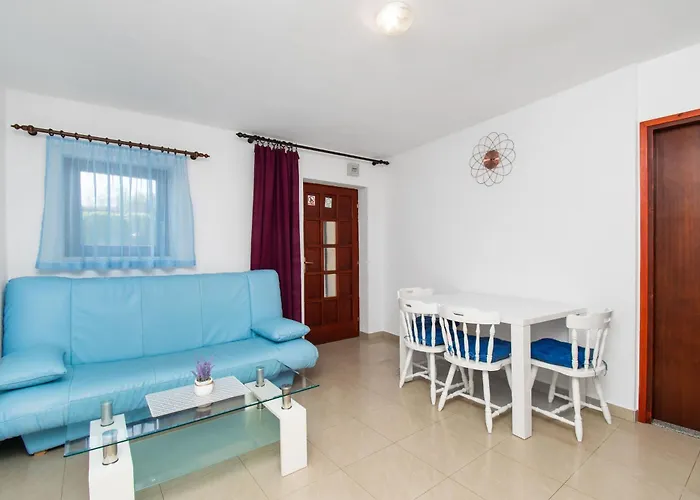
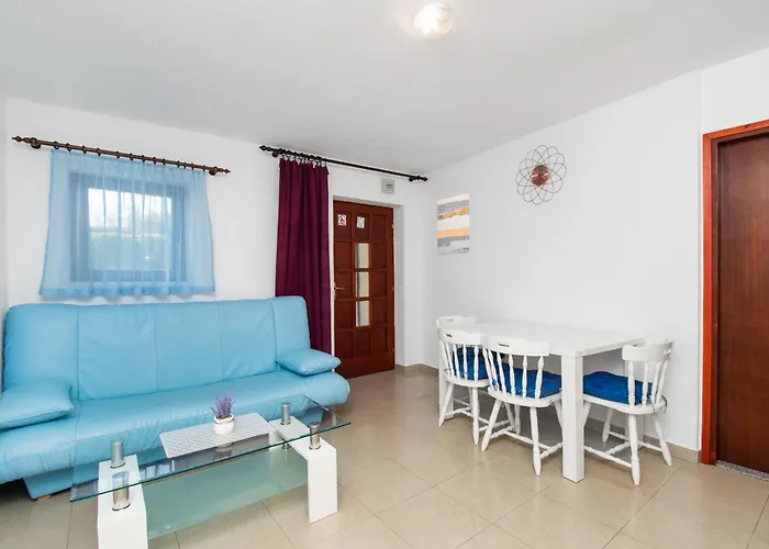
+ wall art [436,192,470,256]
